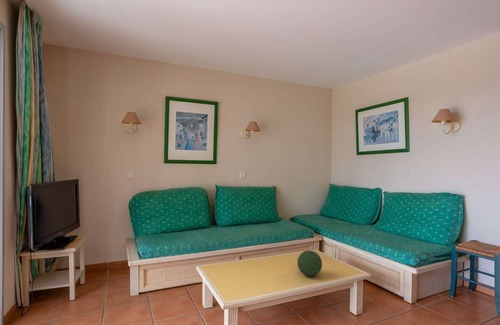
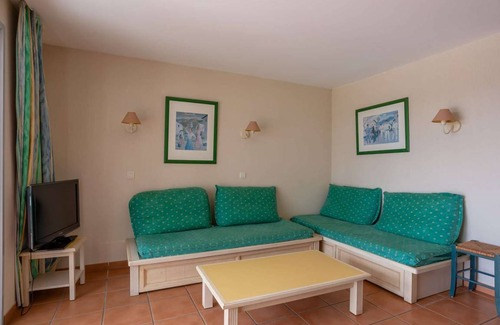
- decorative orb [296,250,323,277]
